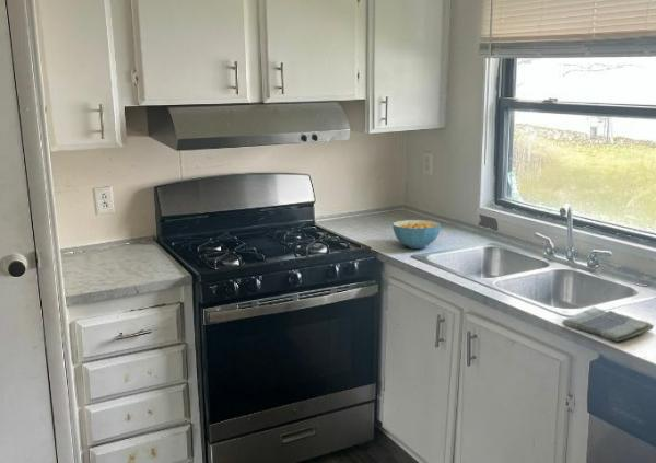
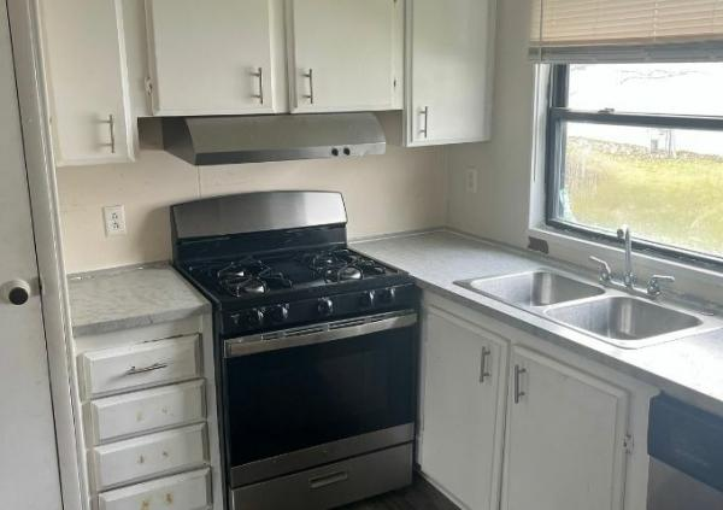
- dish towel [561,305,655,343]
- cereal bowl [391,219,442,250]
